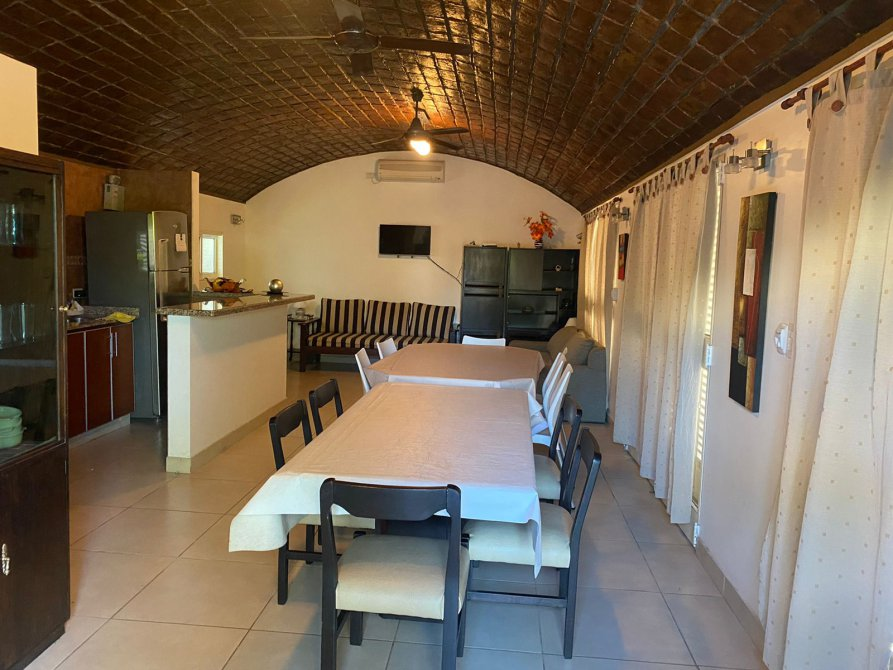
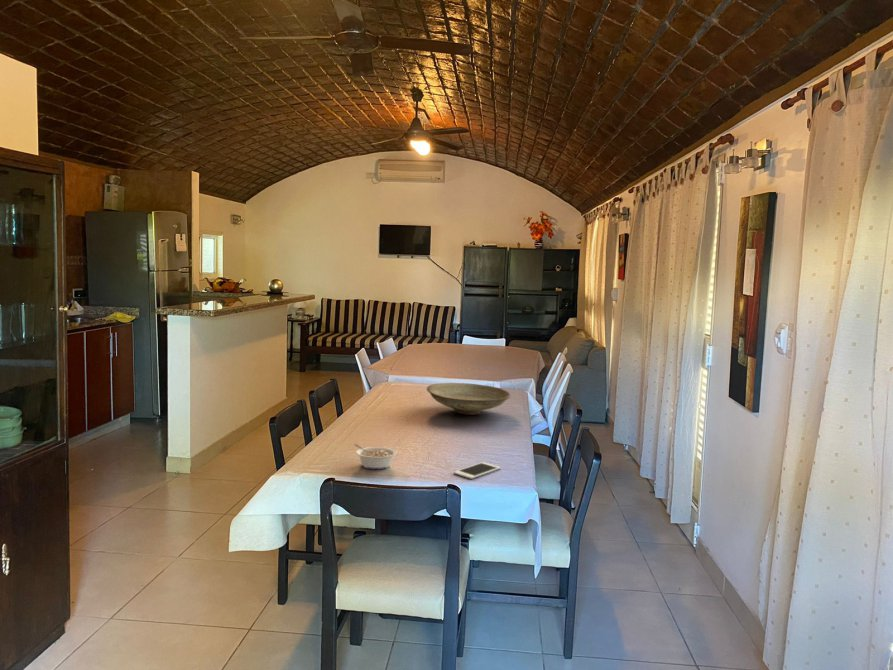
+ legume [354,443,398,470]
+ decorative bowl [426,382,511,416]
+ cell phone [453,461,501,480]
